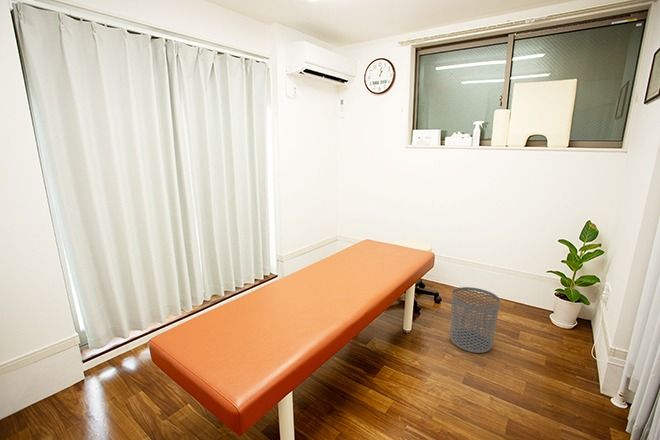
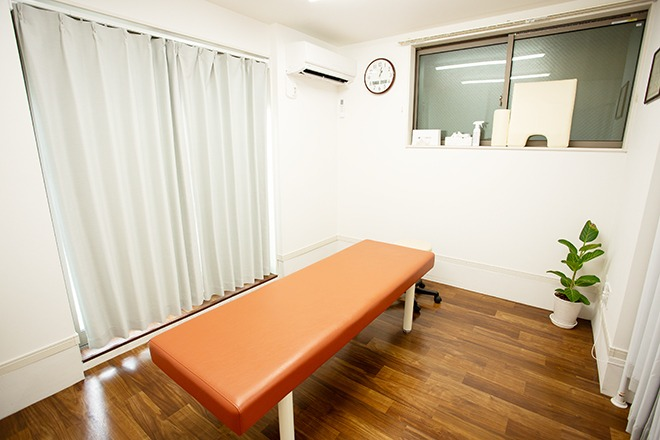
- waste bin [449,286,501,354]
